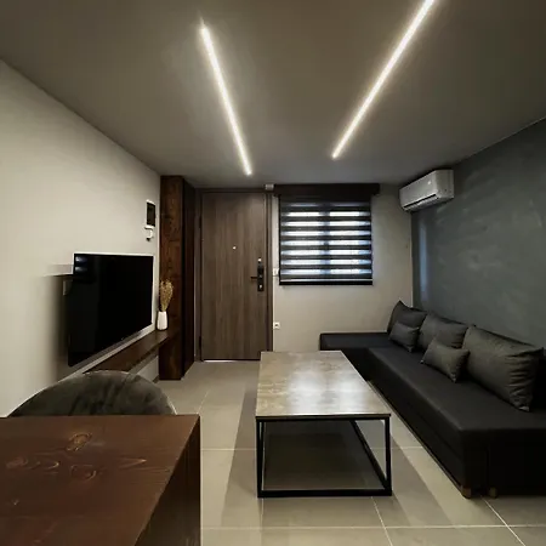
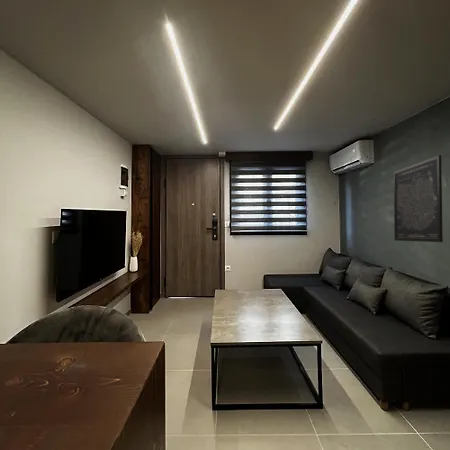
+ wall art [393,154,444,243]
